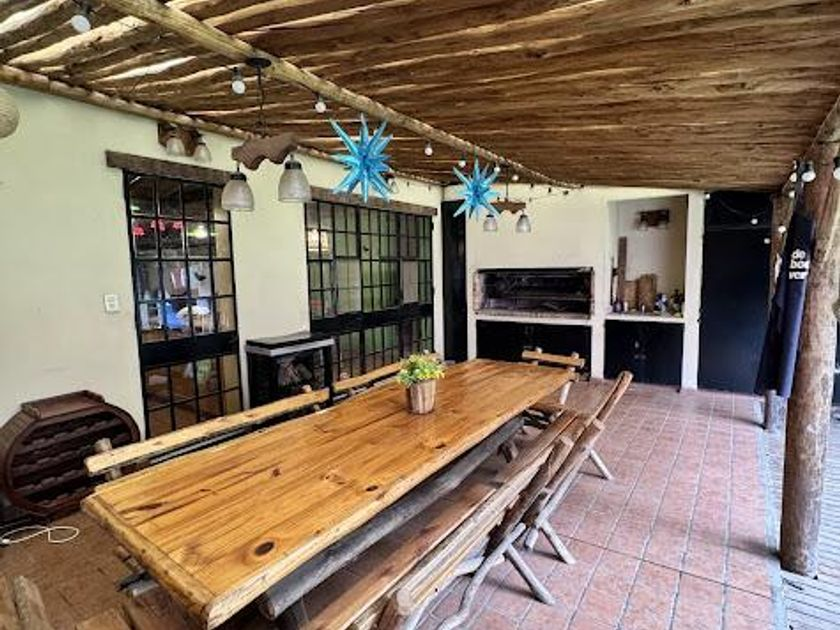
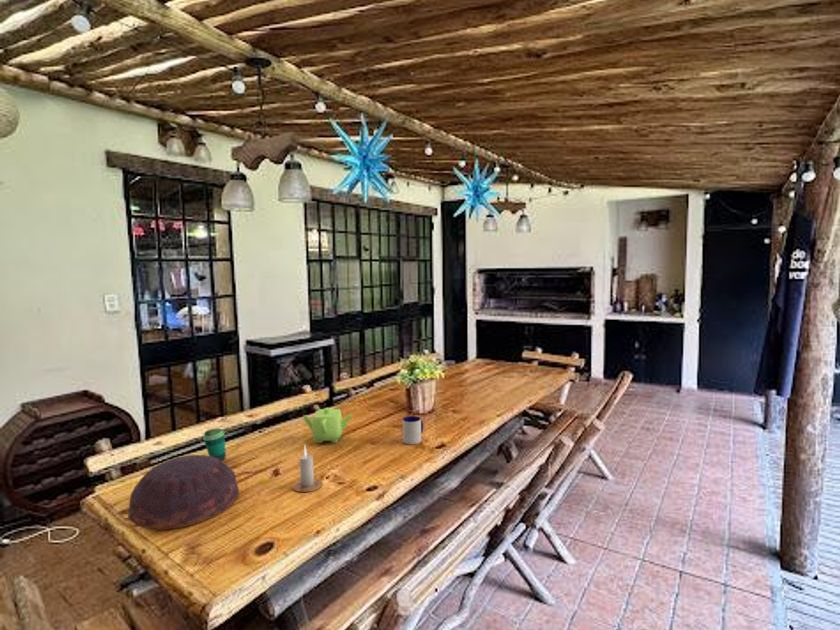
+ candle [291,445,323,493]
+ mug [401,415,424,445]
+ teapot [302,407,353,444]
+ bowl [127,454,240,531]
+ cup [202,428,227,461]
